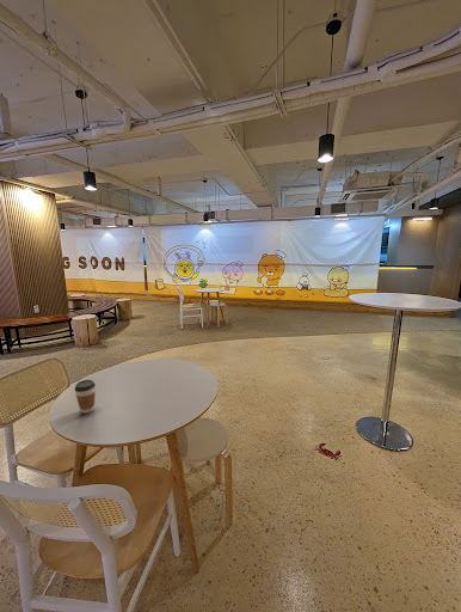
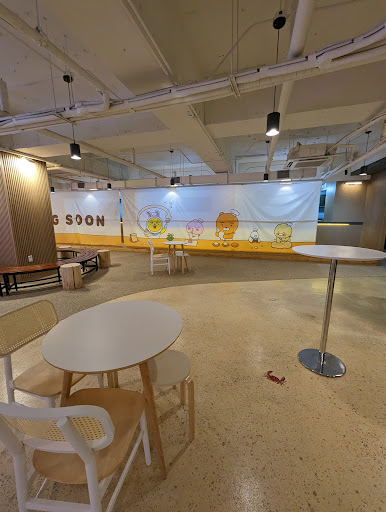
- coffee cup [74,379,97,415]
